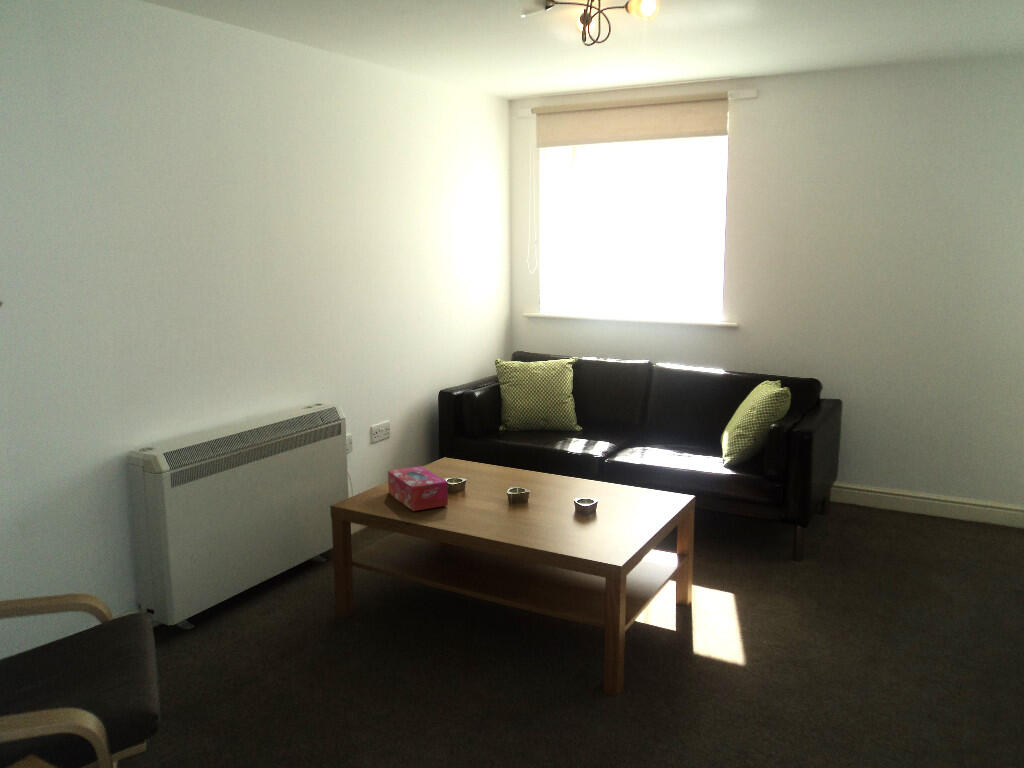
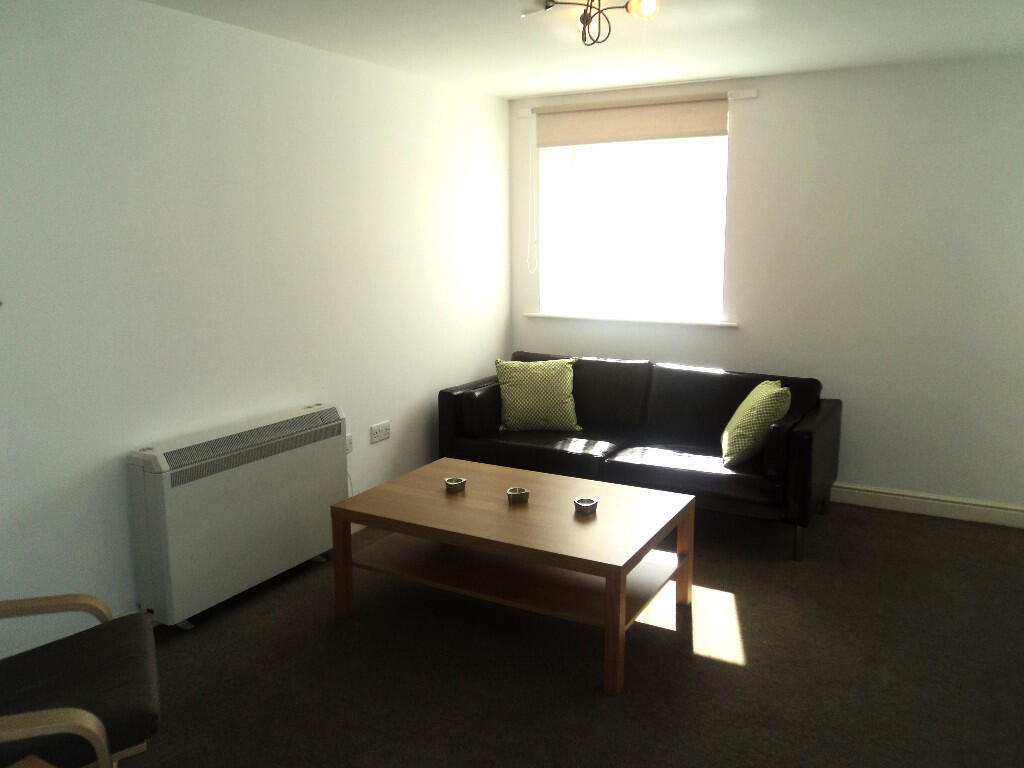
- tissue box [387,465,449,512]
